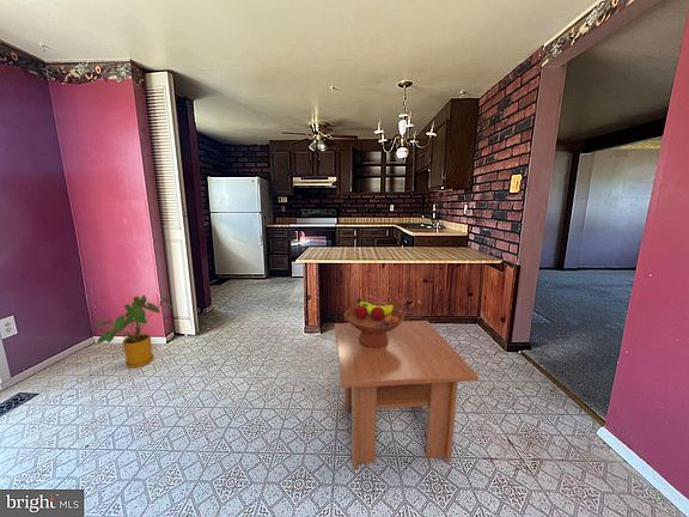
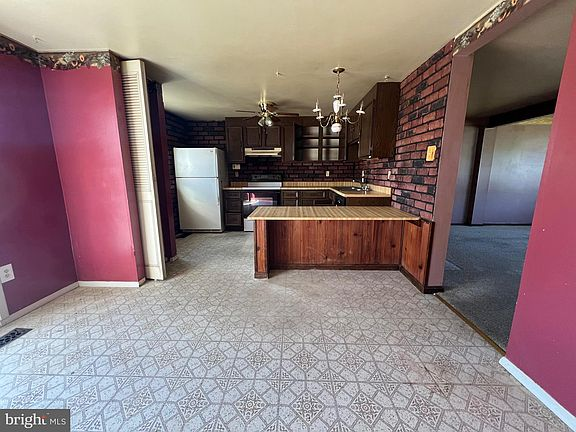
- house plant [94,294,173,369]
- coffee table [334,320,480,472]
- fruit bowl [343,297,406,347]
